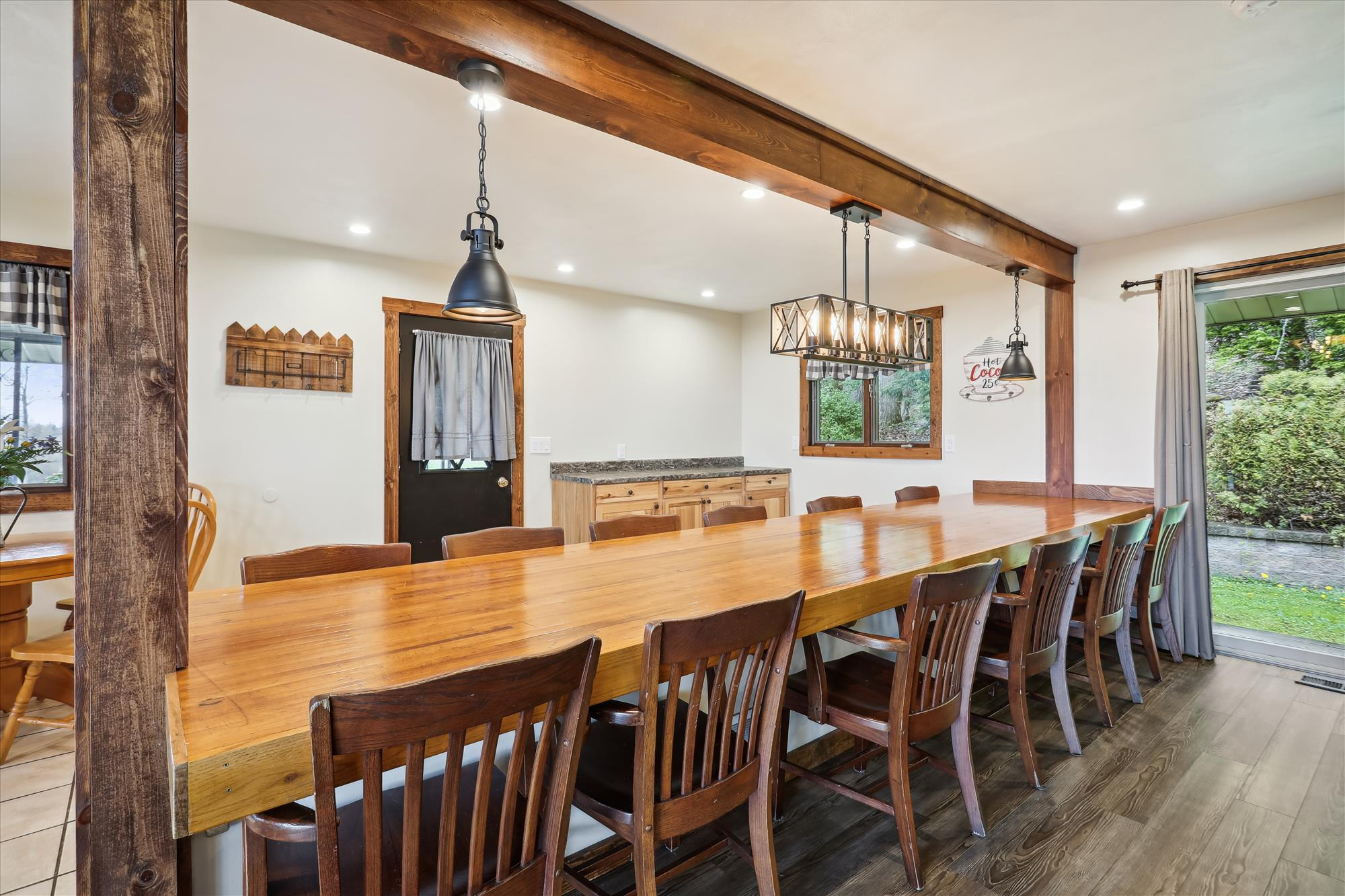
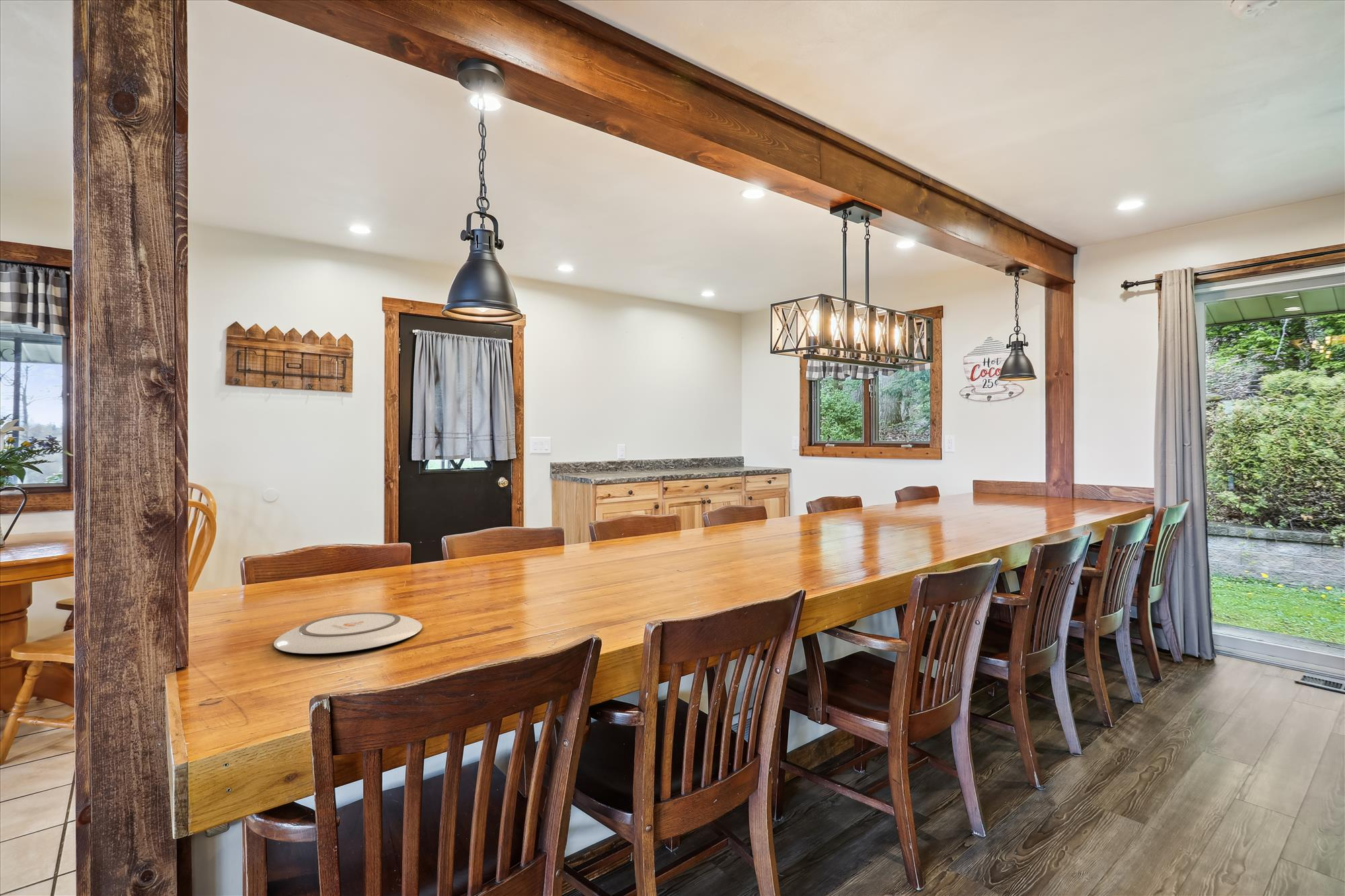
+ plate [273,612,423,655]
